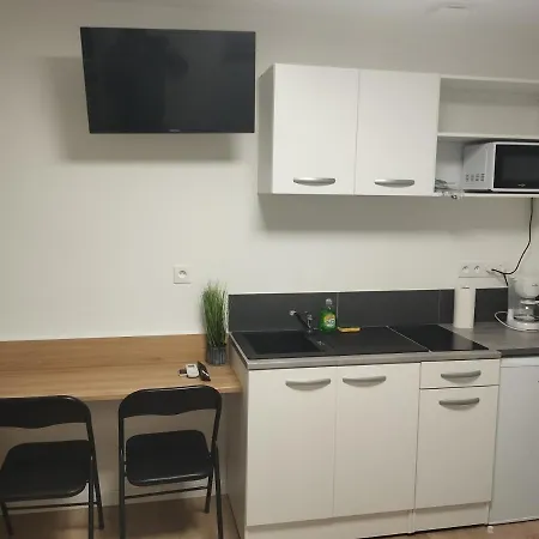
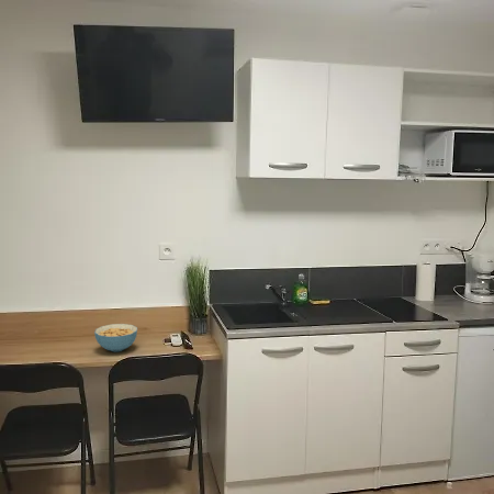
+ cereal bowl [93,323,138,353]
